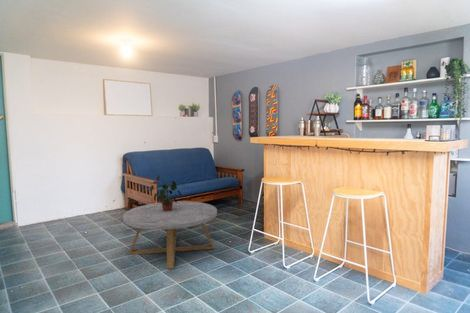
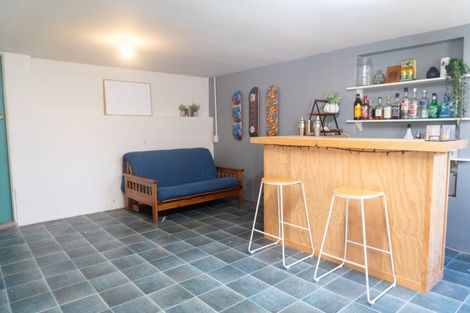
- coffee table [122,200,218,270]
- potted plant [150,174,182,211]
